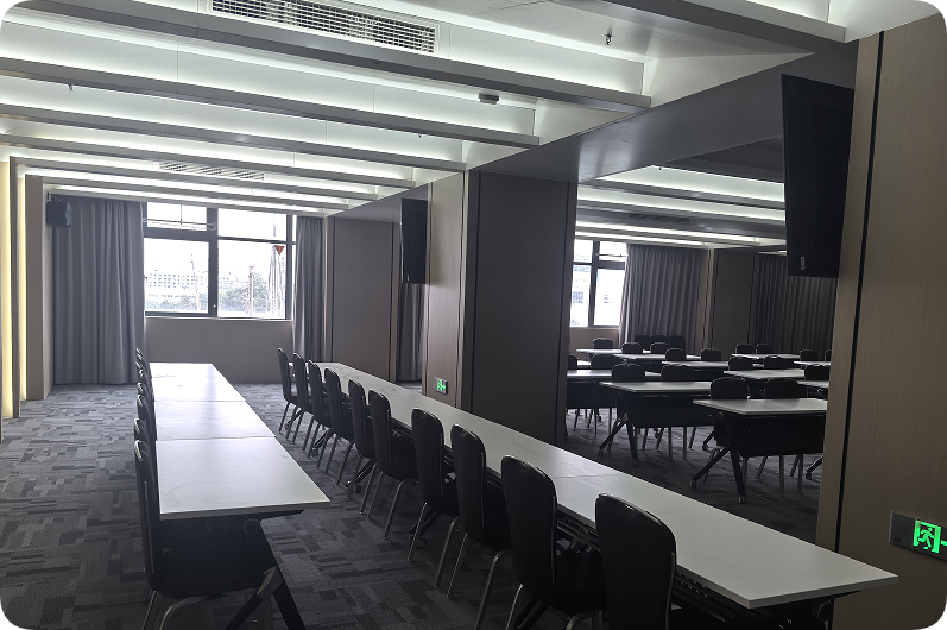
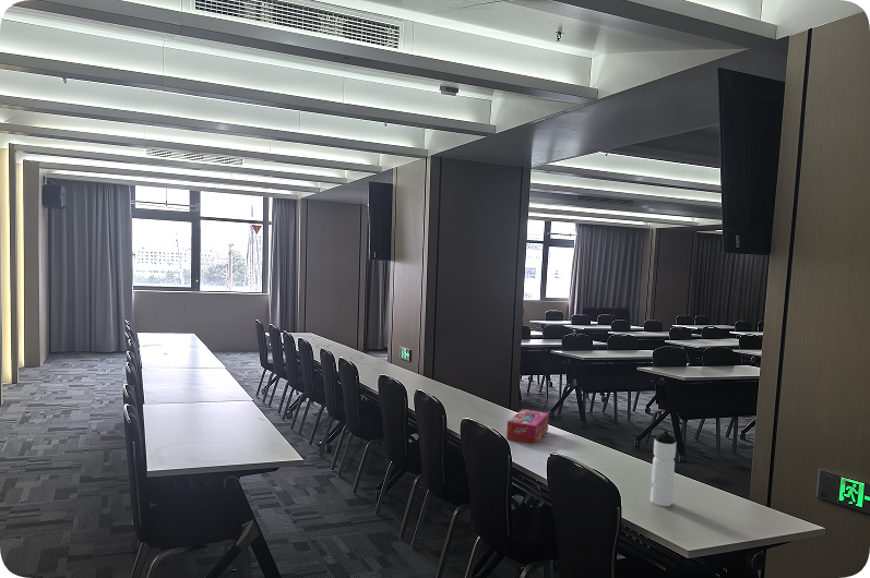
+ tissue box [505,408,550,445]
+ water bottle [649,430,677,507]
